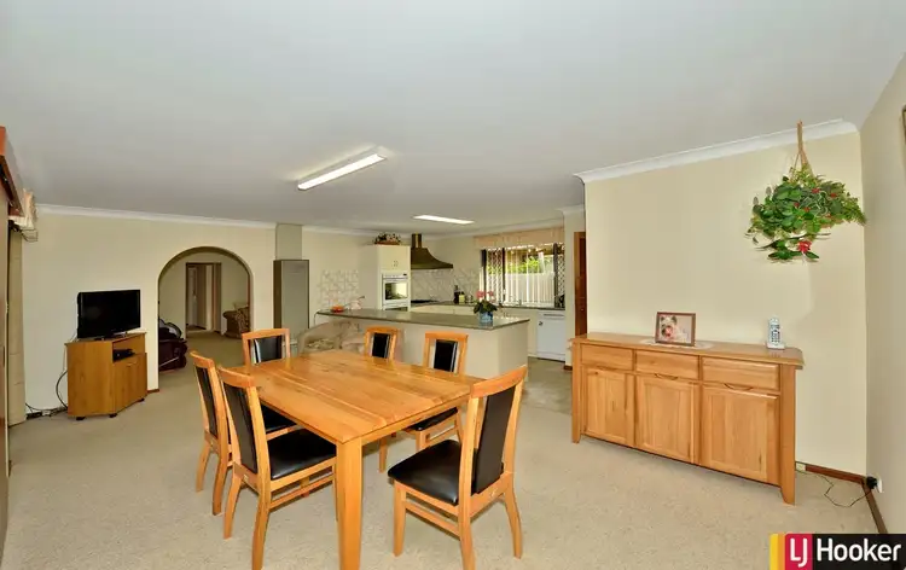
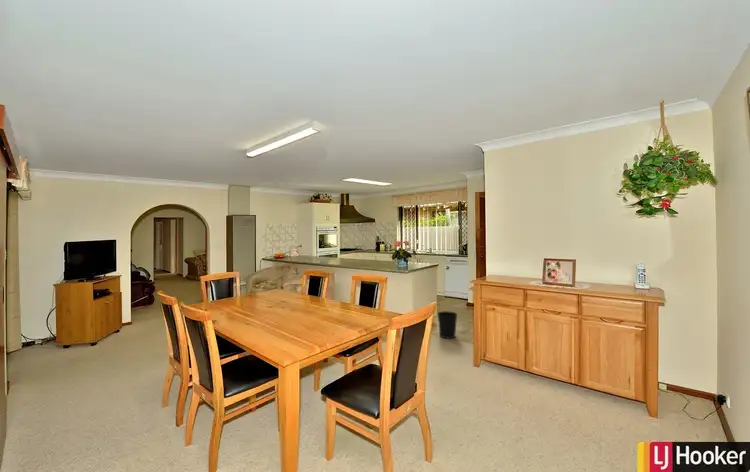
+ wastebasket [436,310,458,340]
